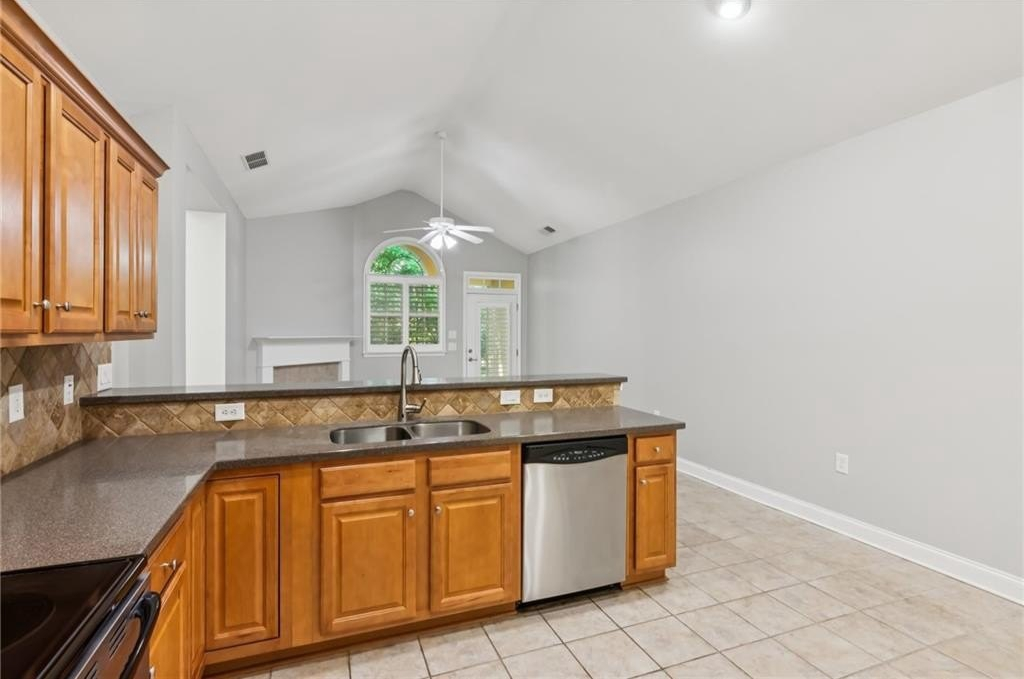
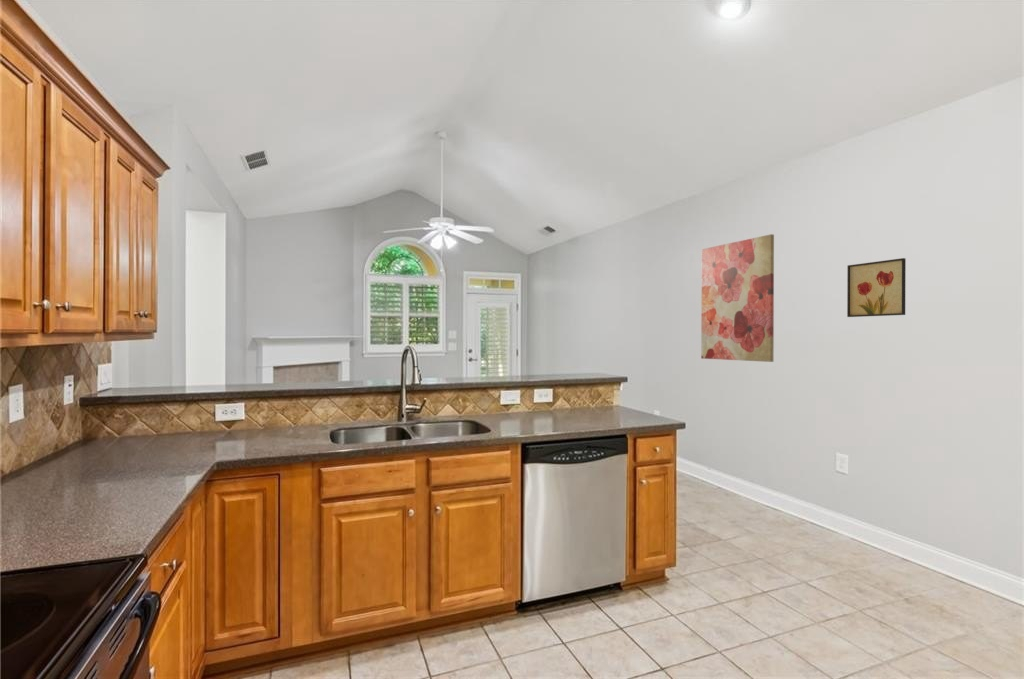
+ wall art [846,257,907,318]
+ wall art [700,233,775,363]
